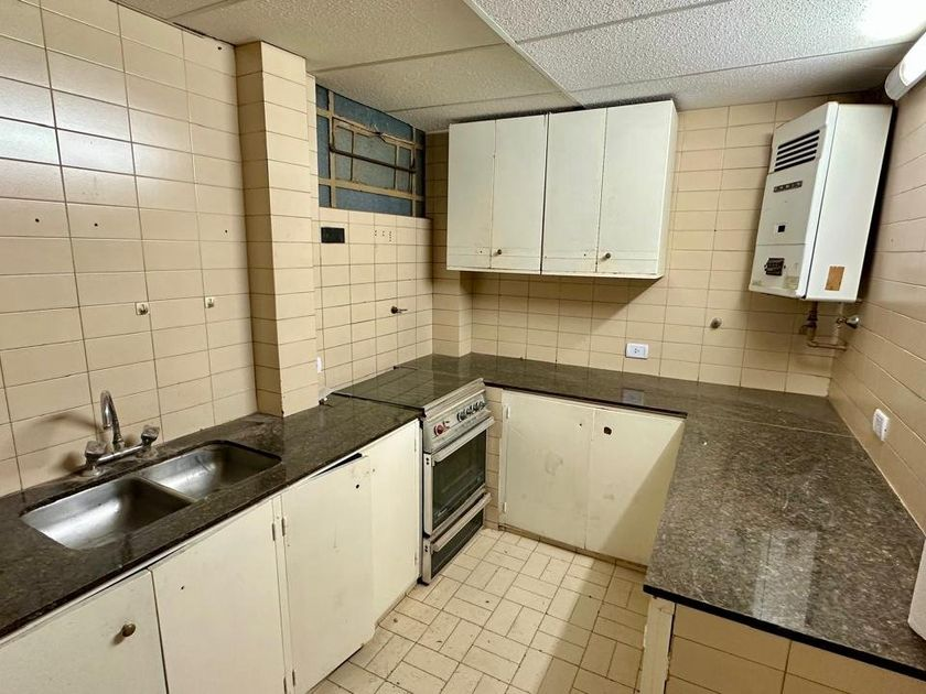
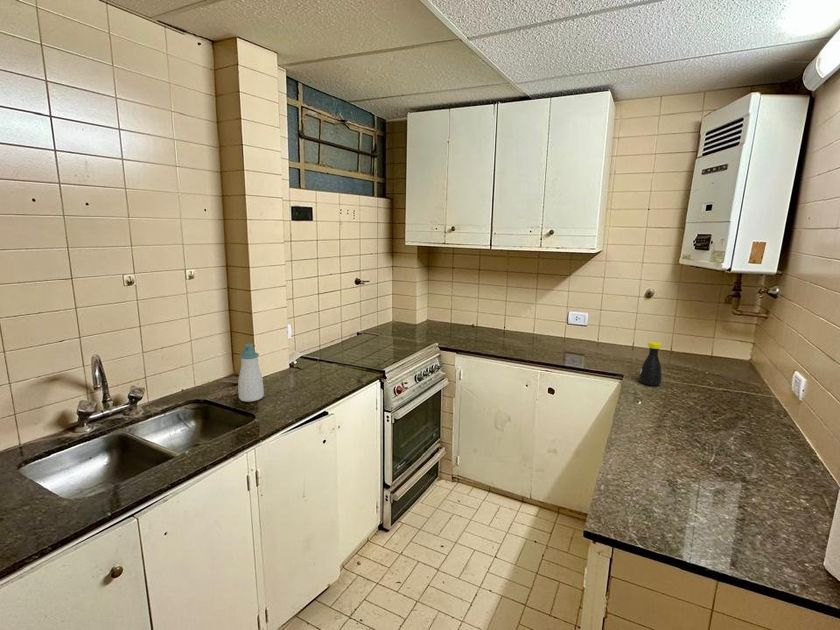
+ bottle [638,341,663,386]
+ soap bottle [237,343,265,403]
